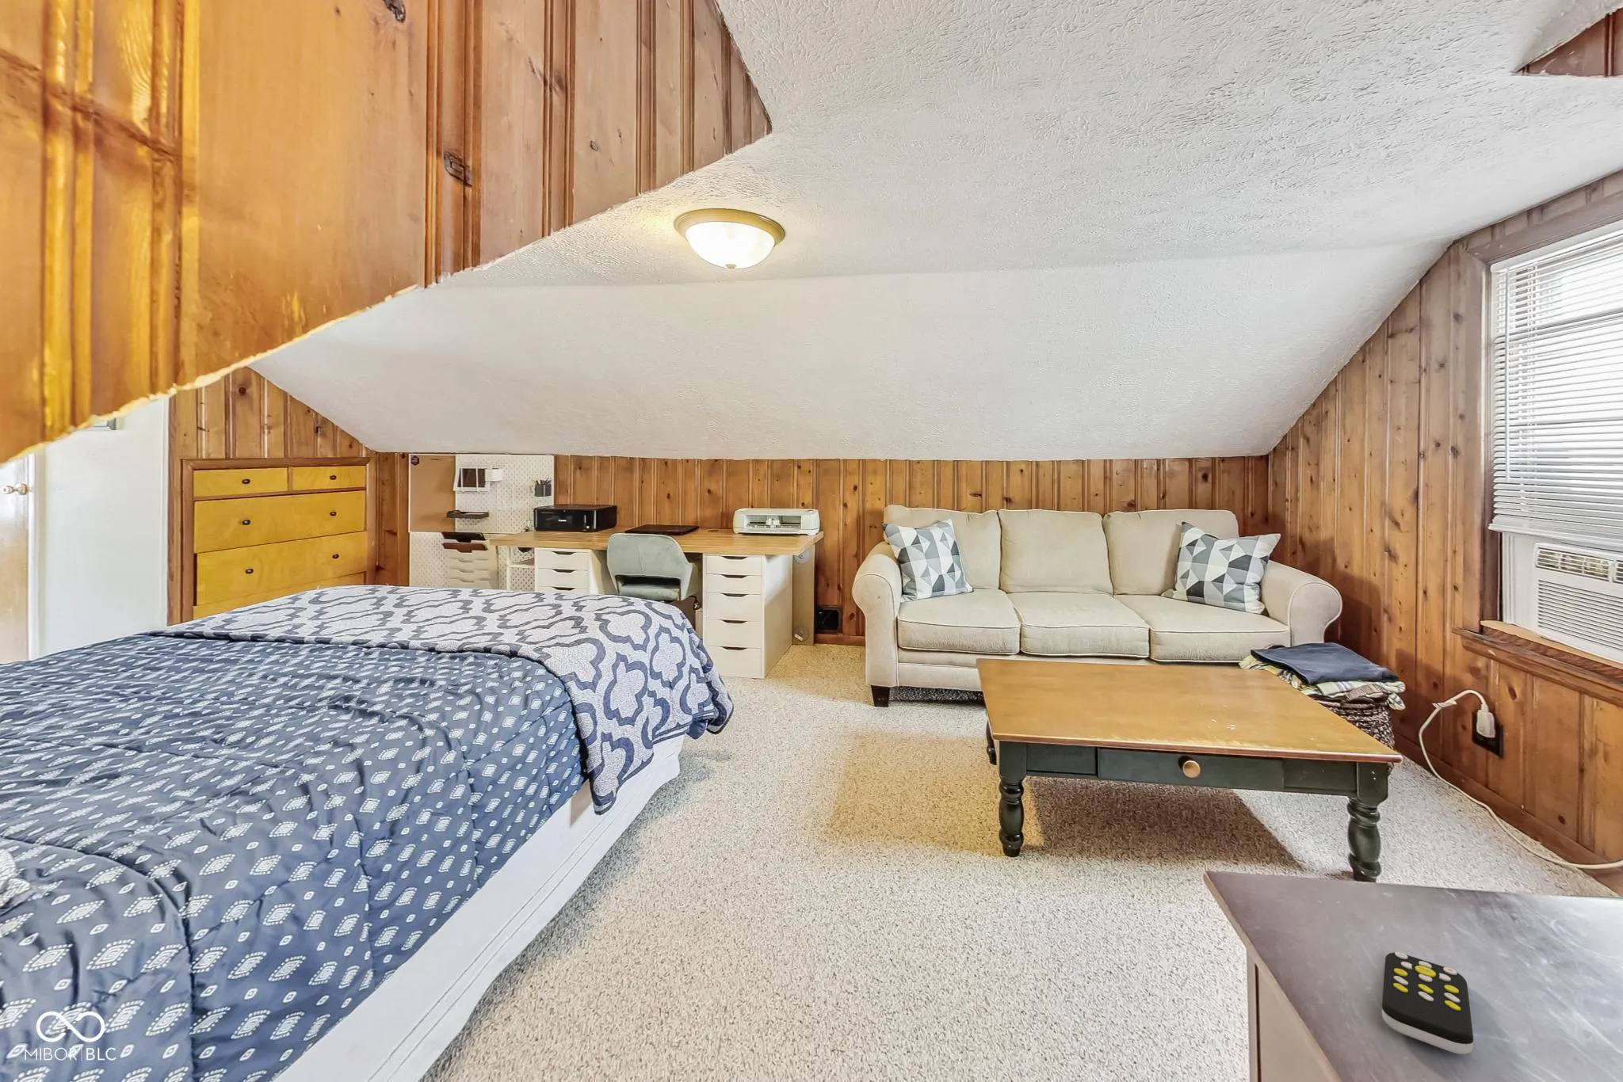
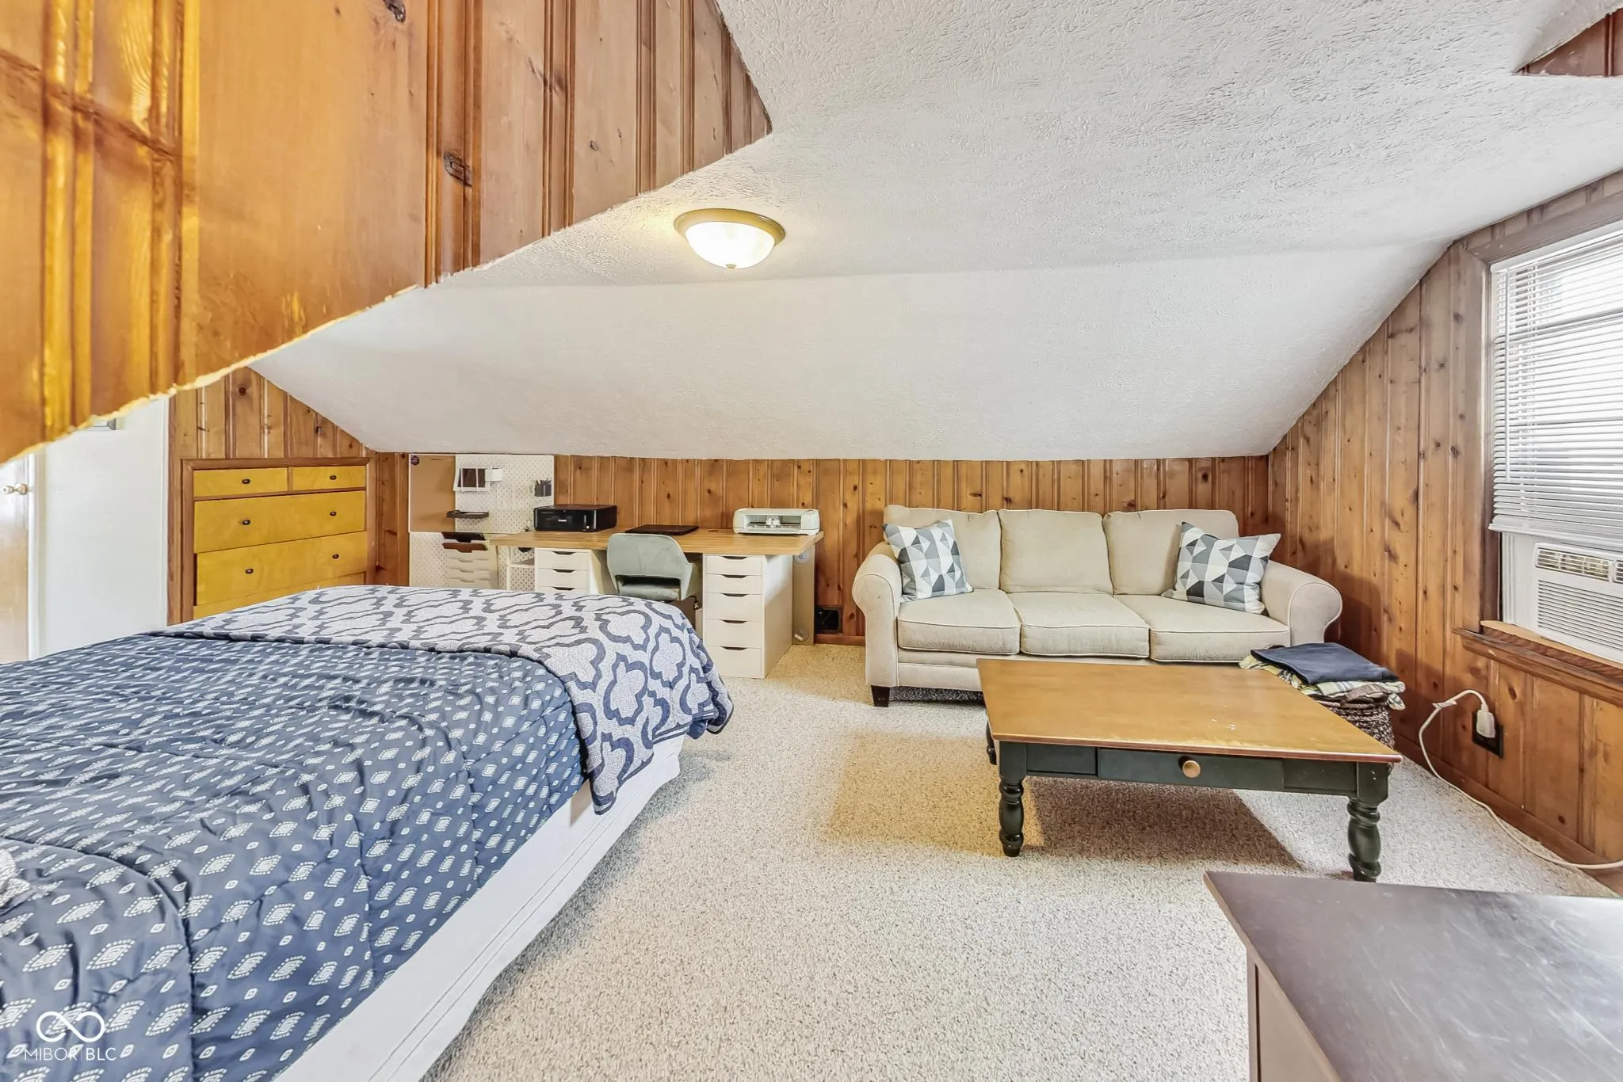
- remote control [1381,952,1474,1055]
